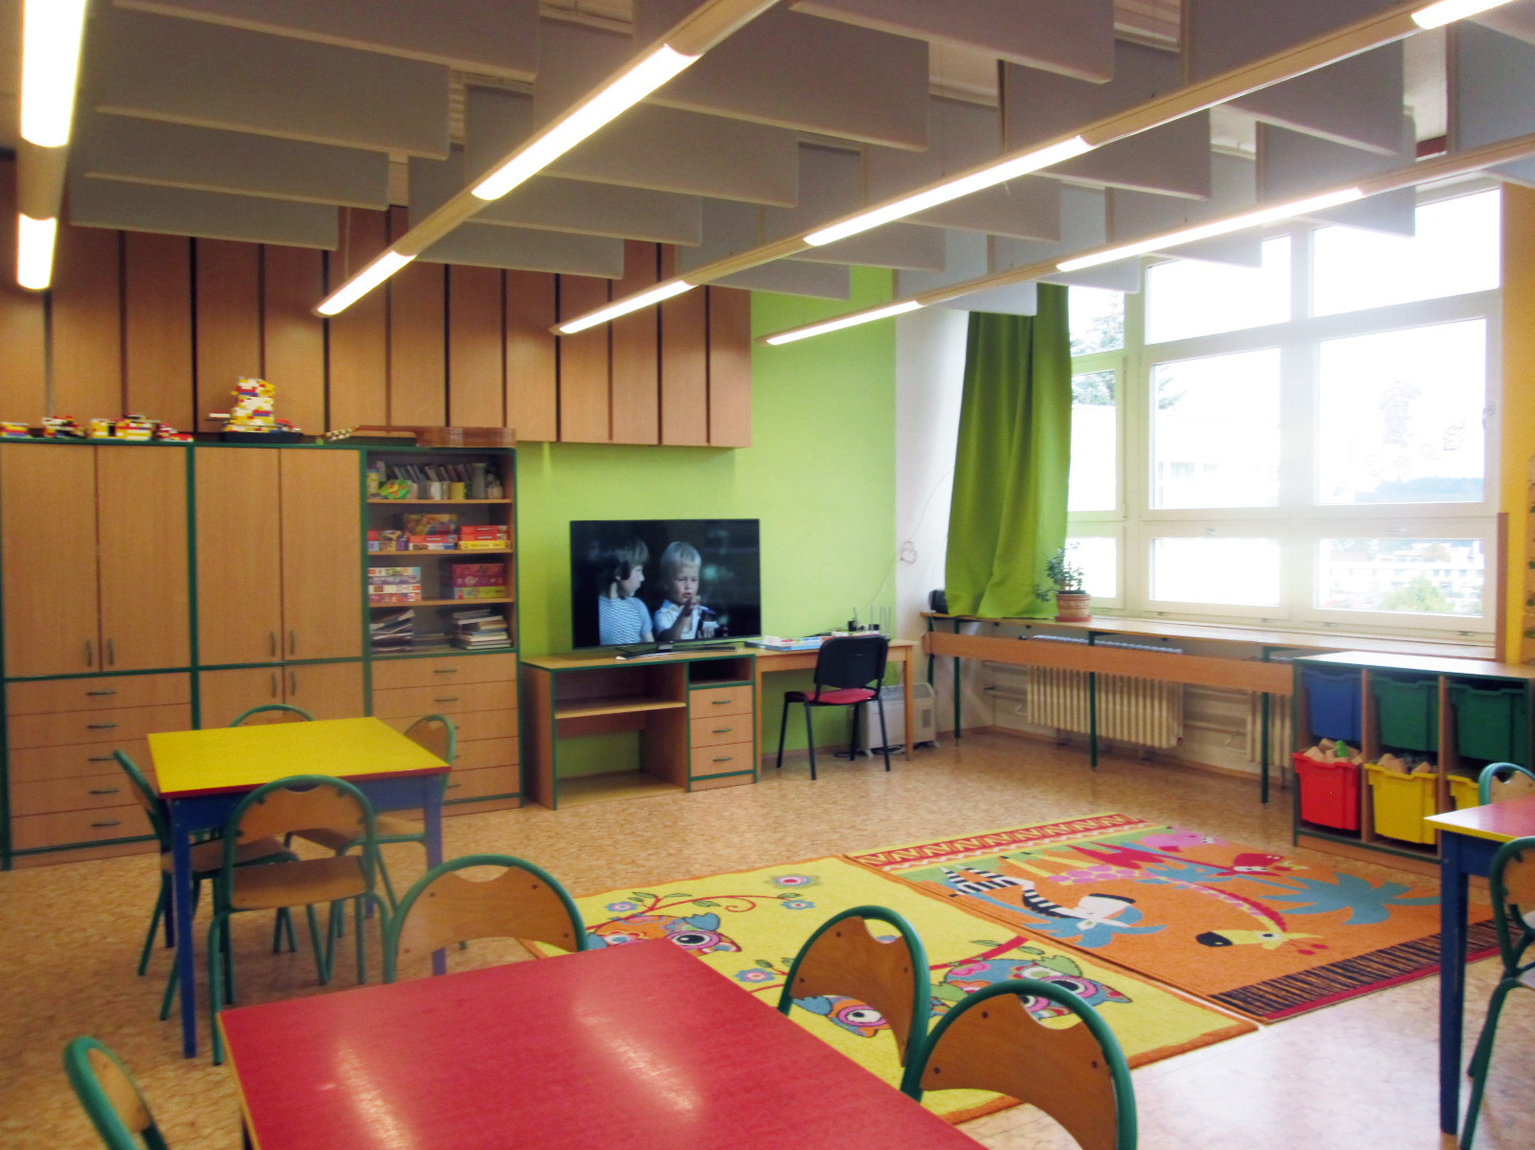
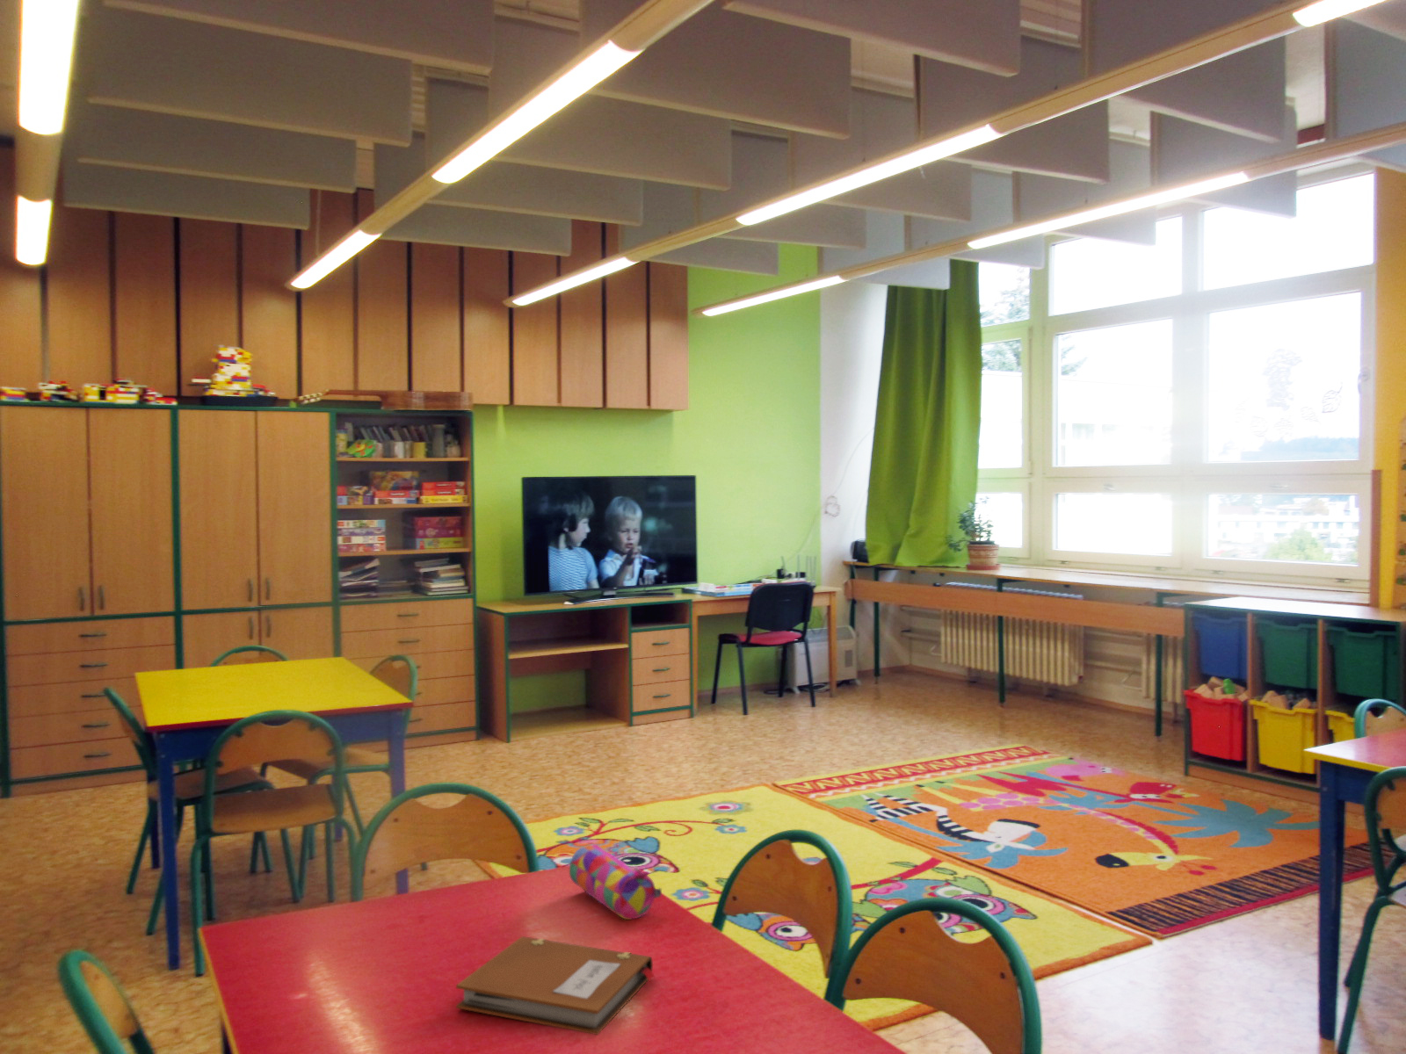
+ pencil case [569,844,662,920]
+ notebook [455,936,655,1035]
